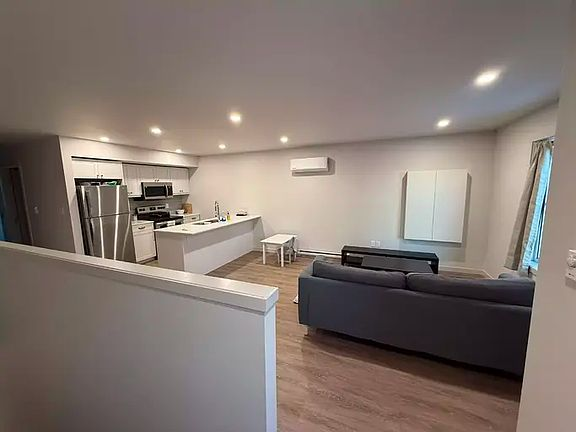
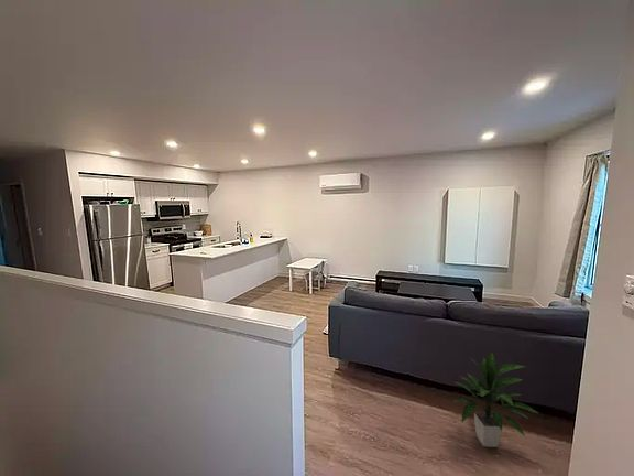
+ indoor plant [452,351,539,448]
